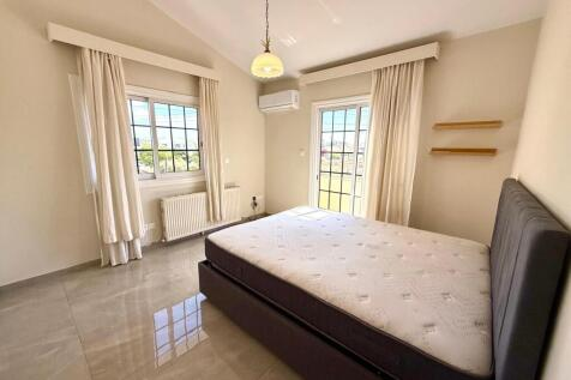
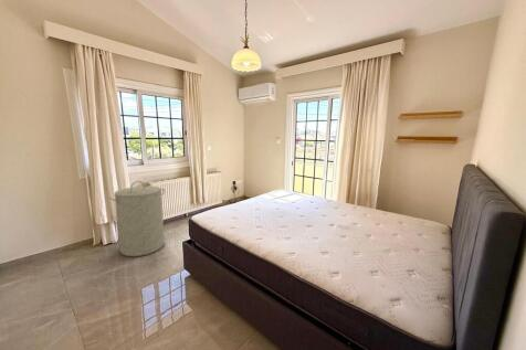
+ laundry hamper [108,180,166,257]
